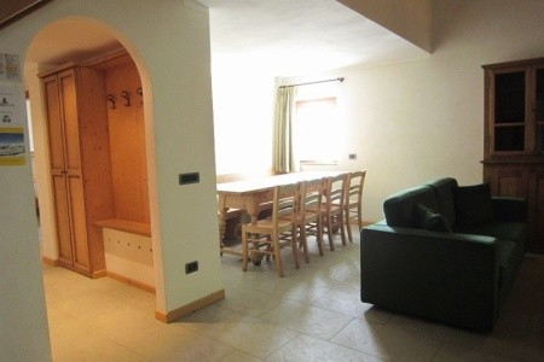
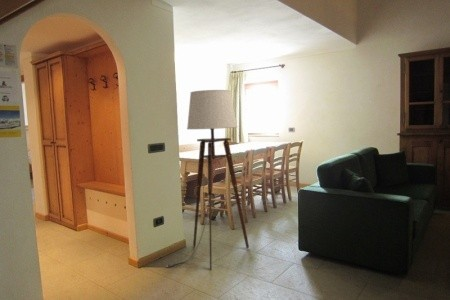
+ floor lamp [165,89,250,270]
